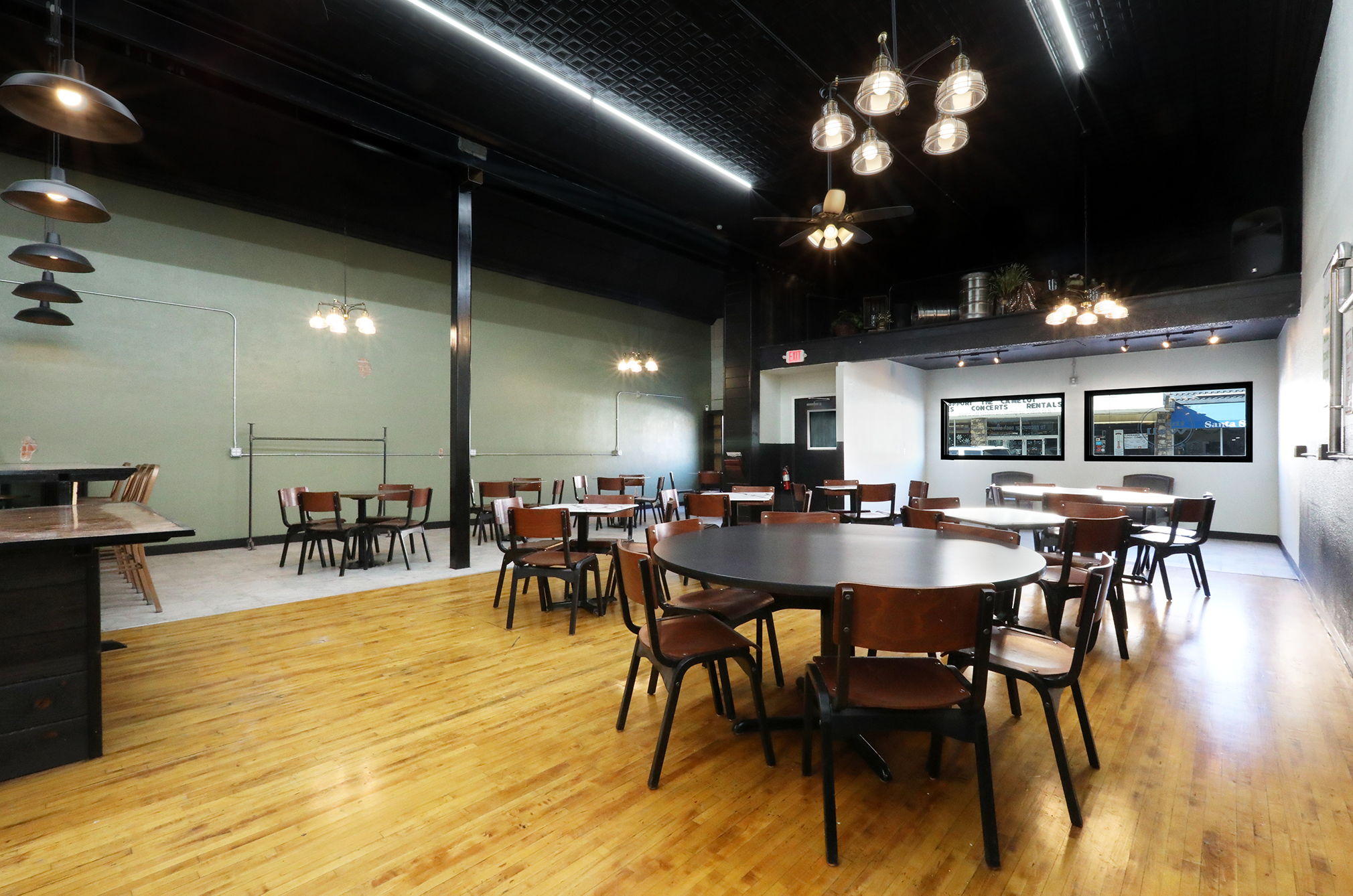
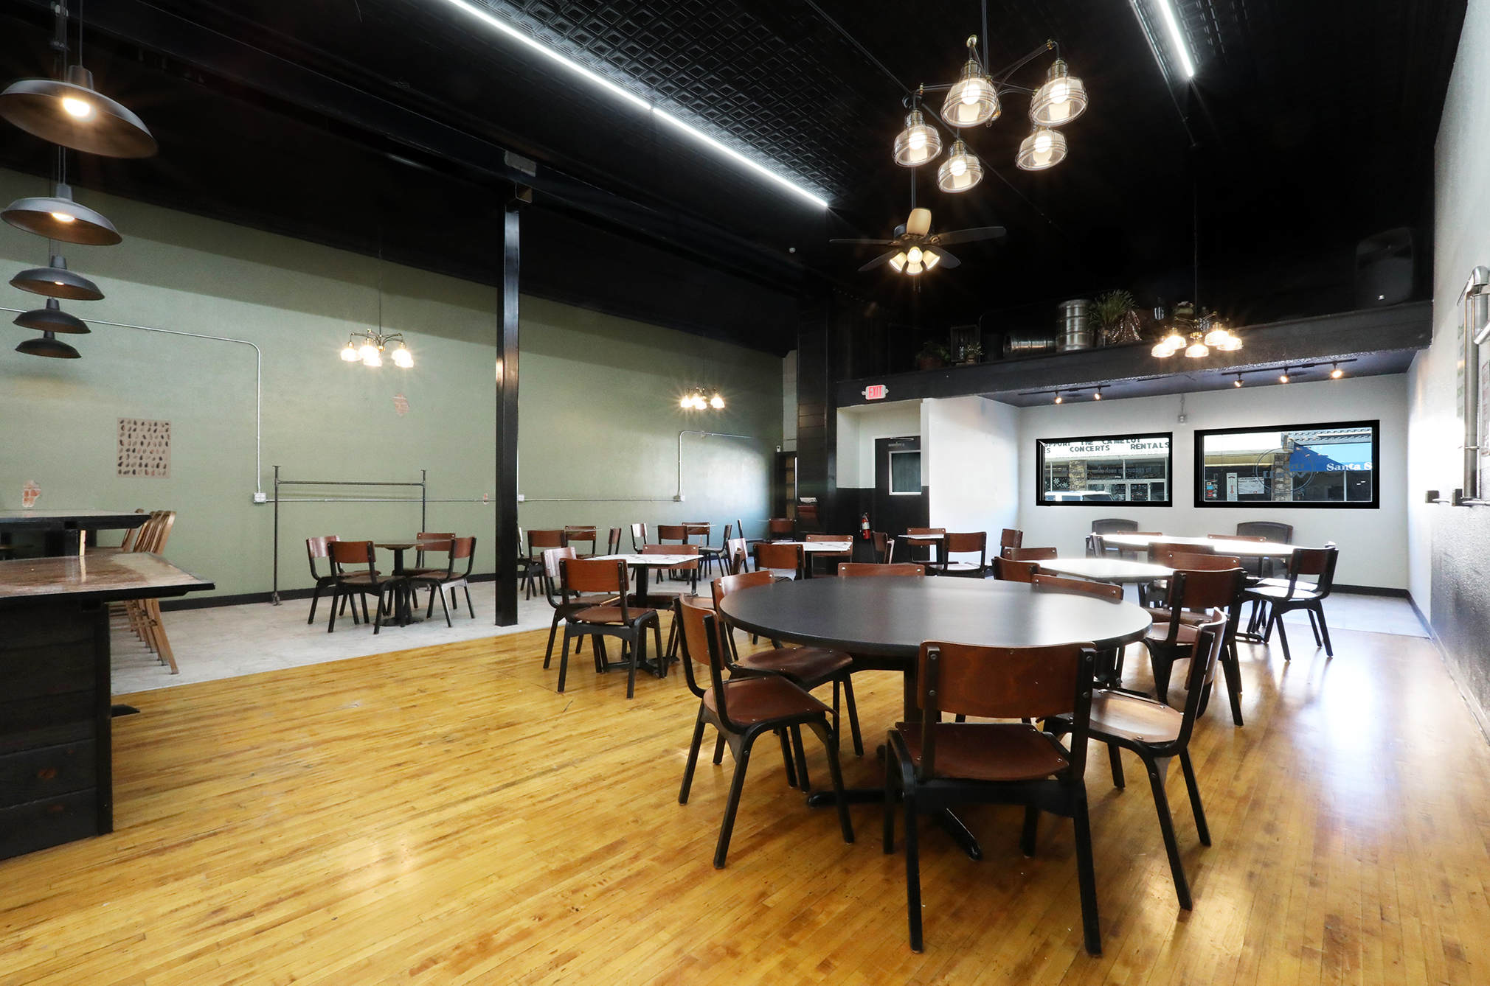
+ wall art [116,416,172,480]
